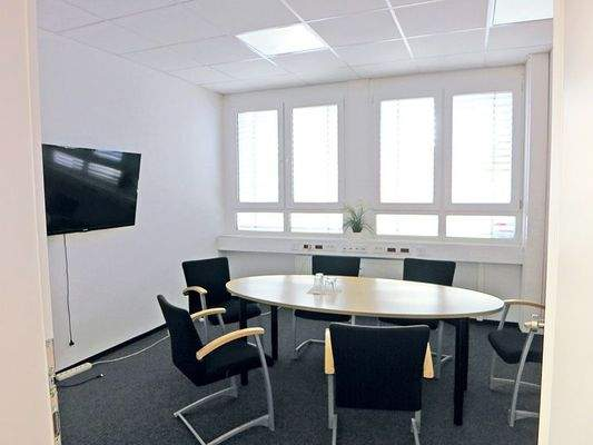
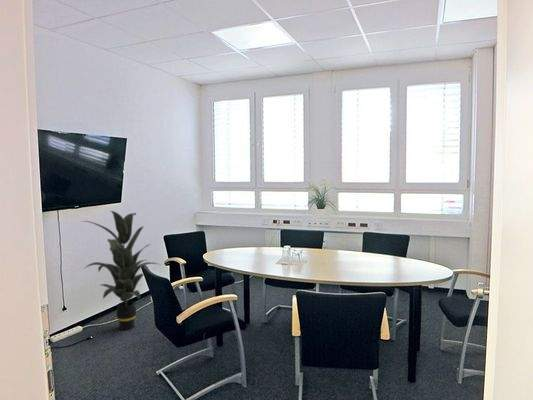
+ indoor plant [80,210,163,331]
